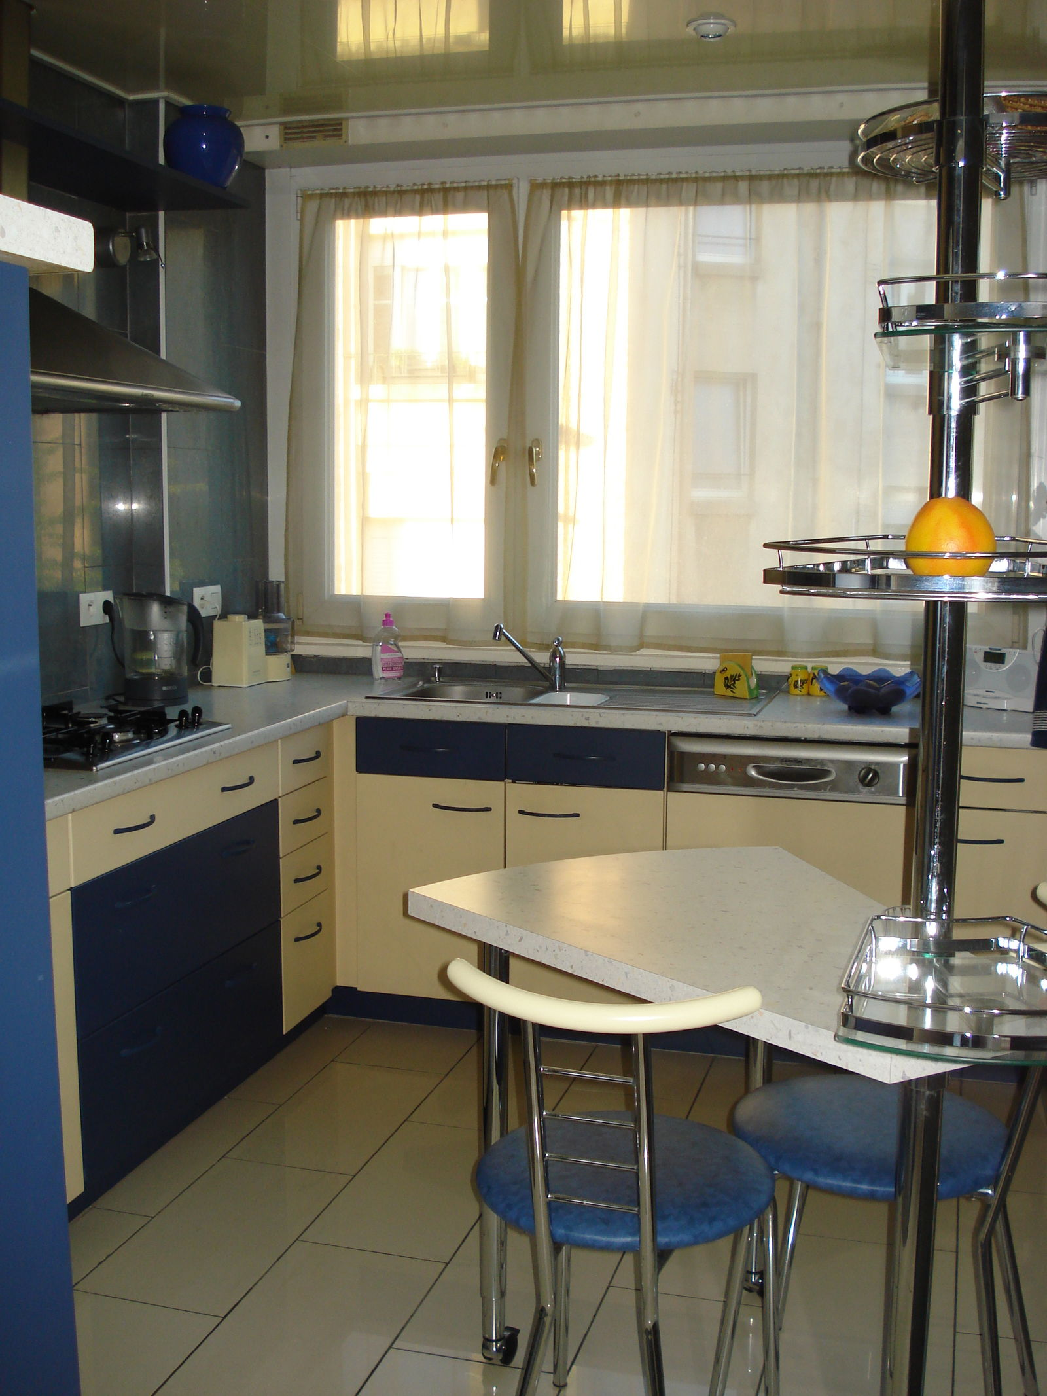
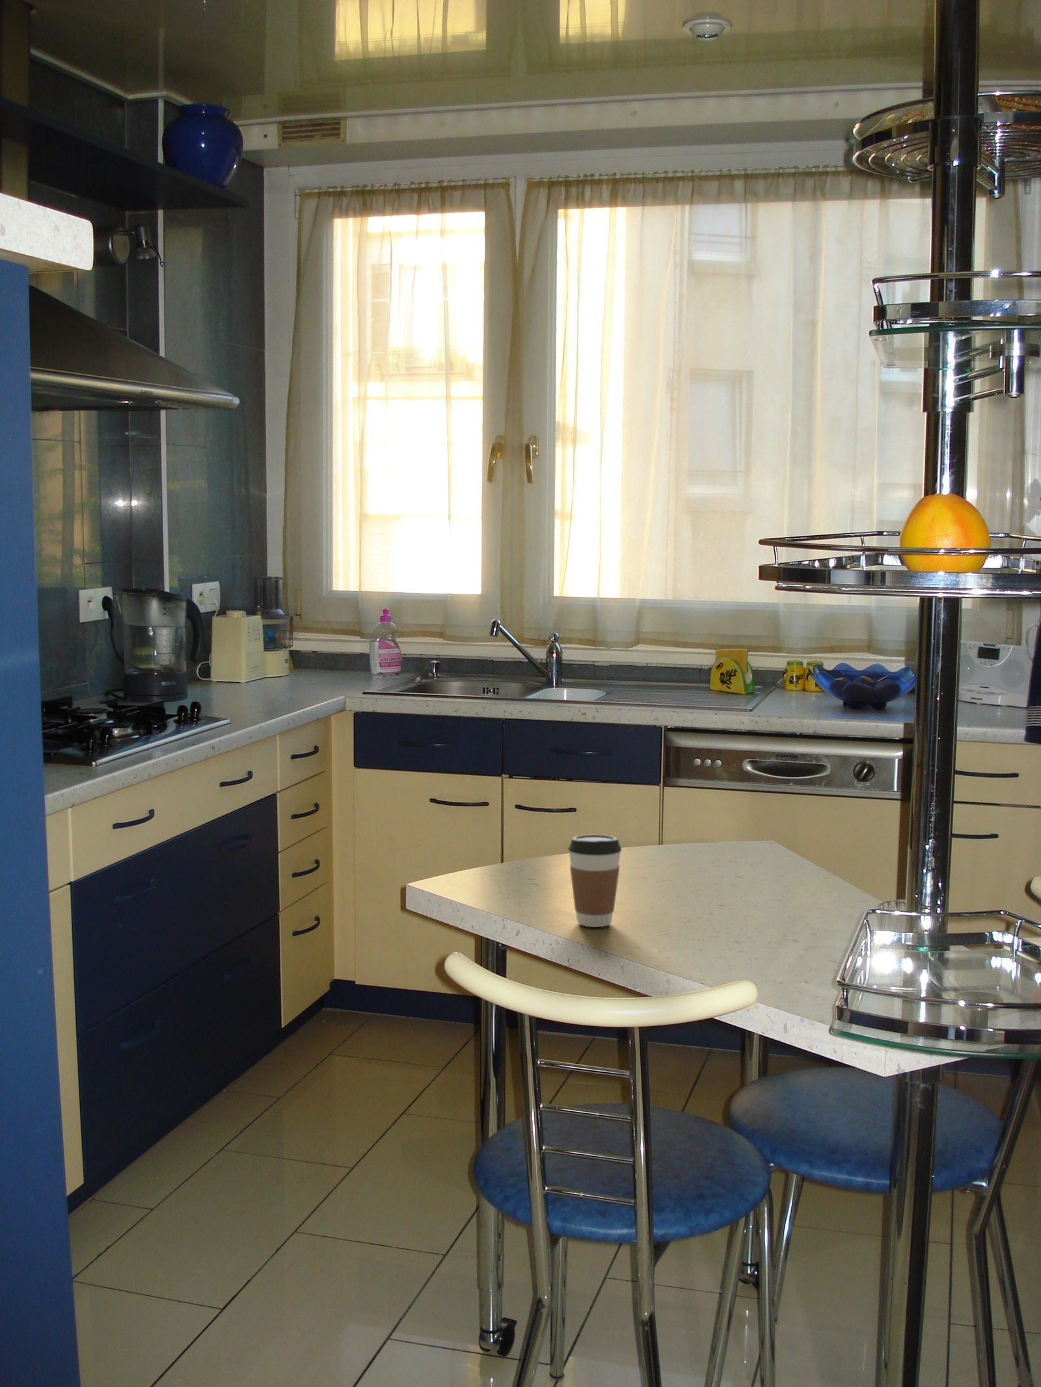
+ coffee cup [568,834,622,928]
